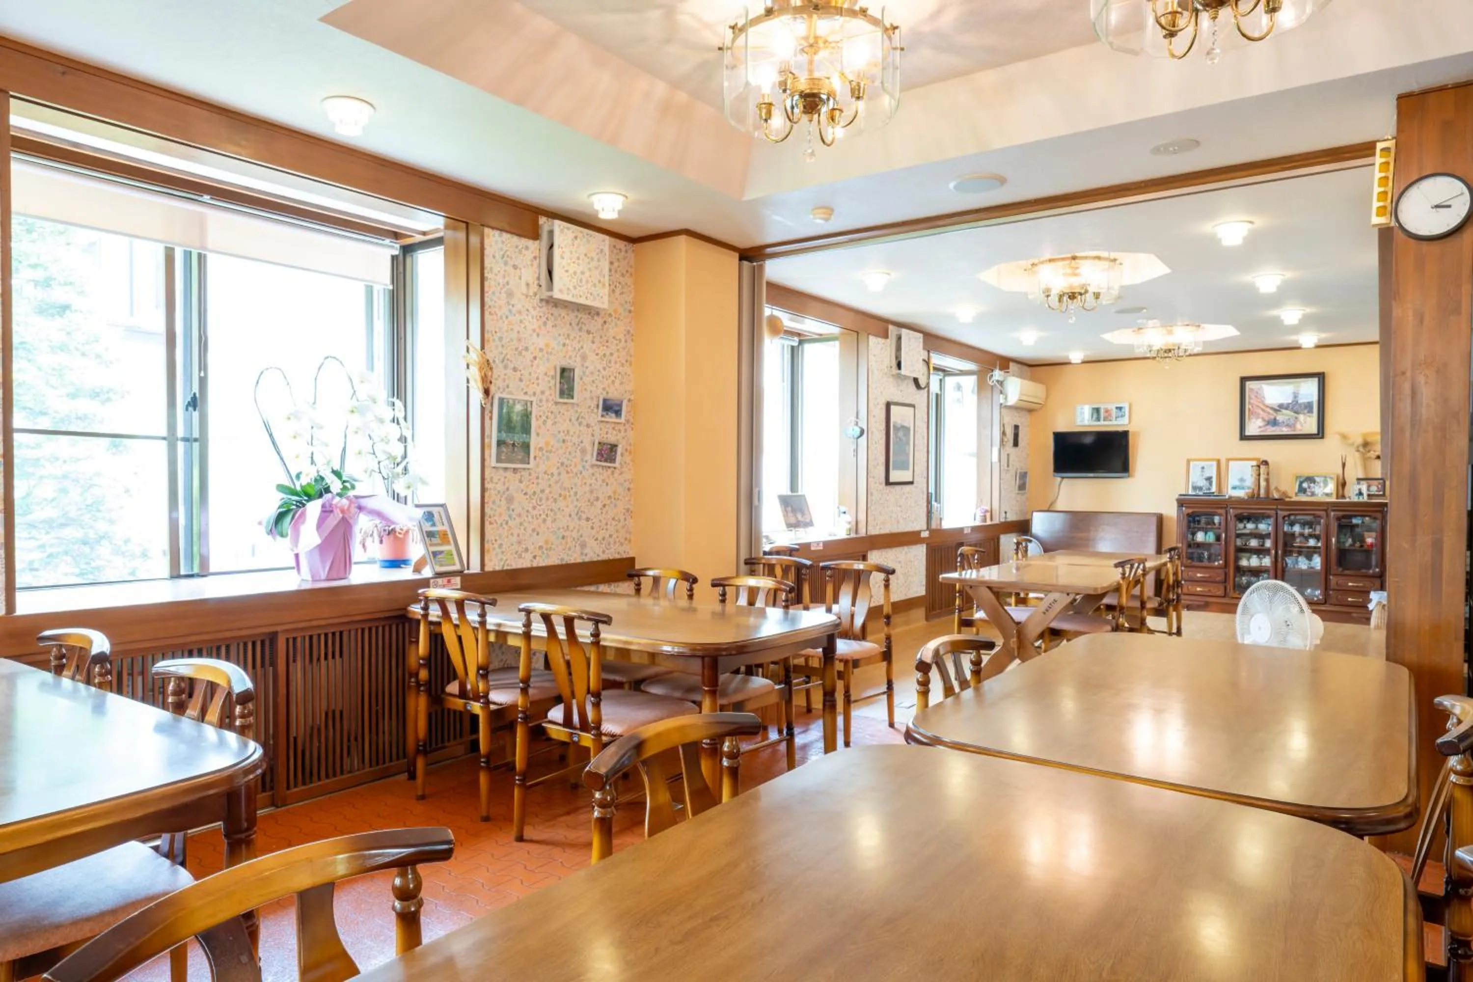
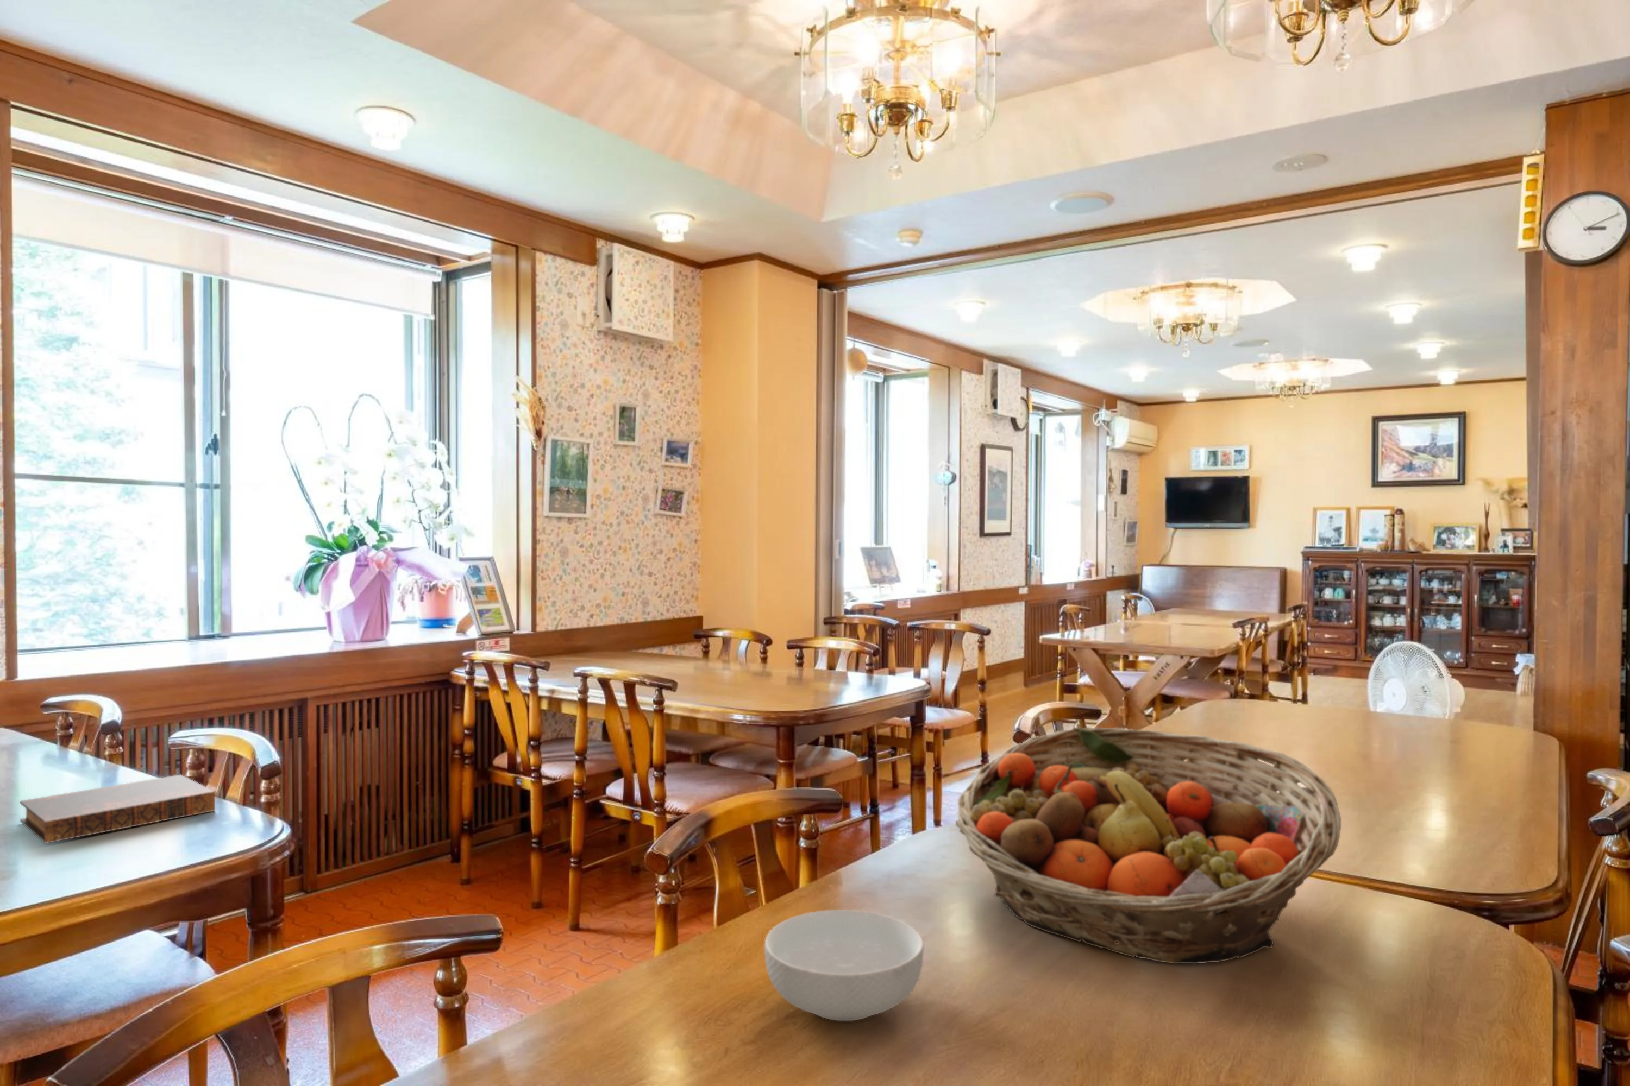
+ cereal bowl [764,909,924,1022]
+ book [19,773,216,844]
+ fruit basket [956,726,1341,965]
